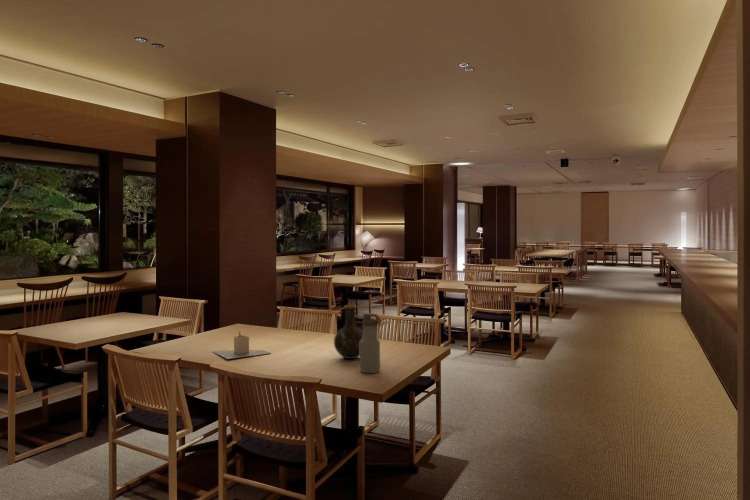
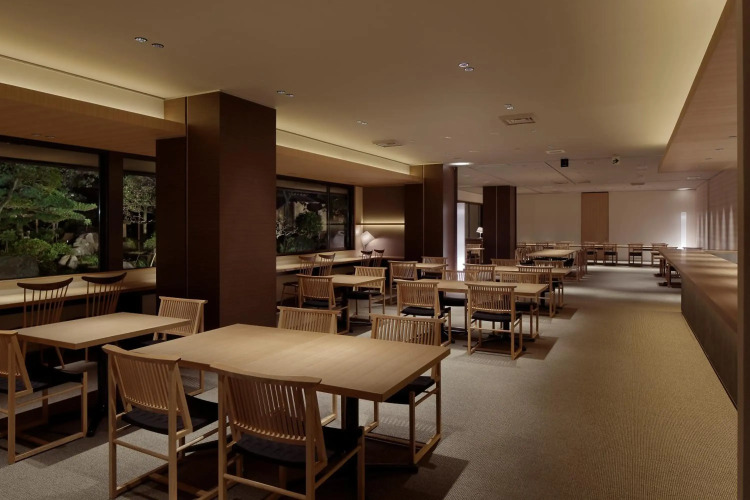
- vase [333,304,363,360]
- utensil holder [212,330,271,360]
- water bottle [359,312,382,374]
